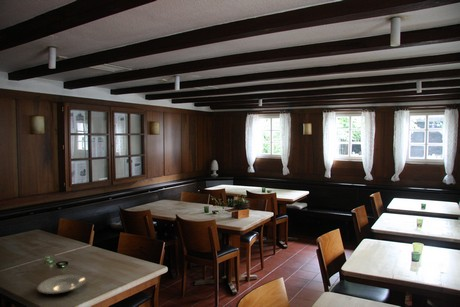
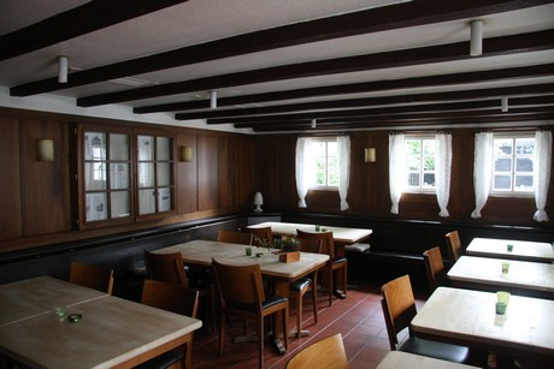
- plate [36,273,87,295]
